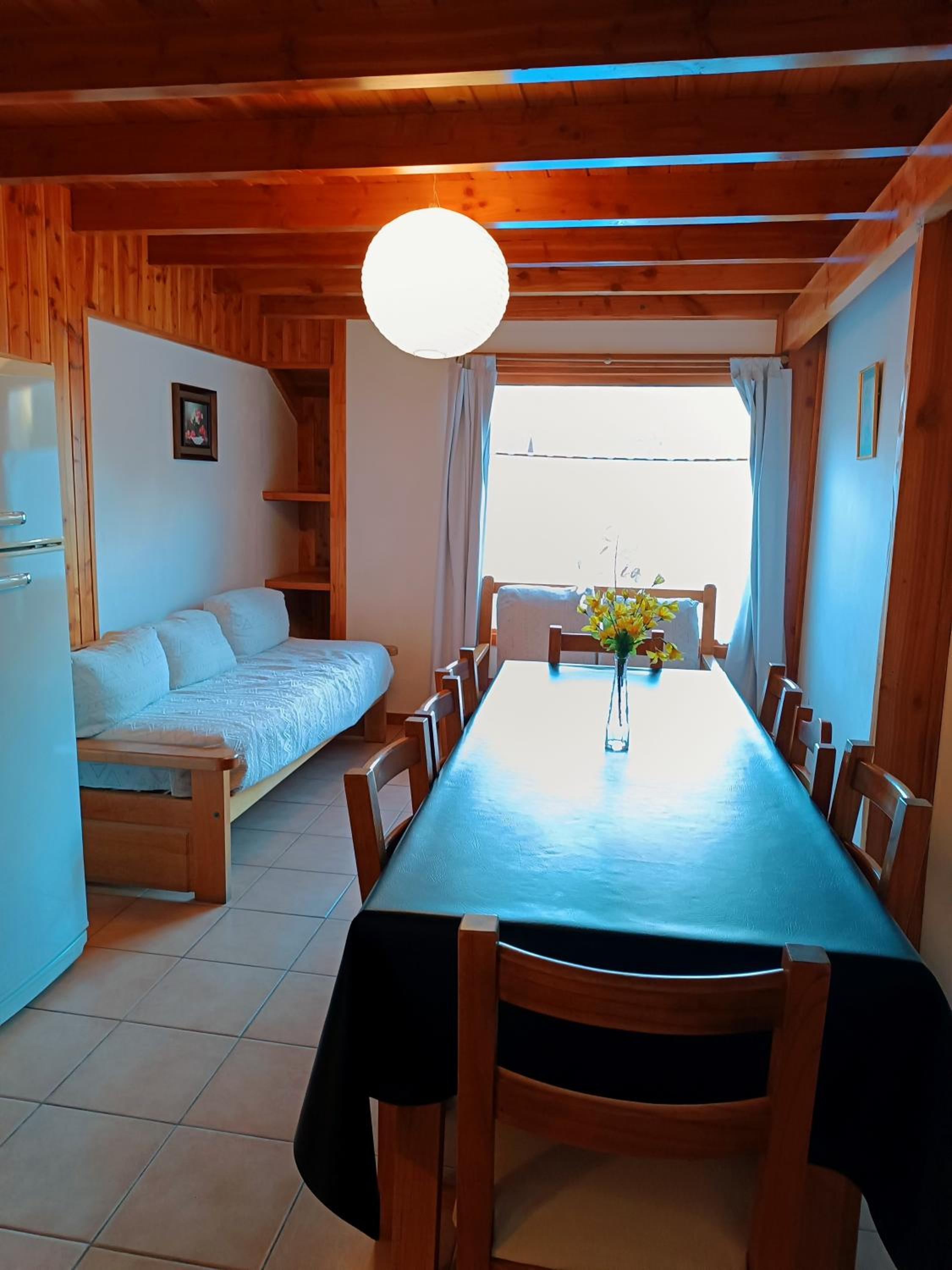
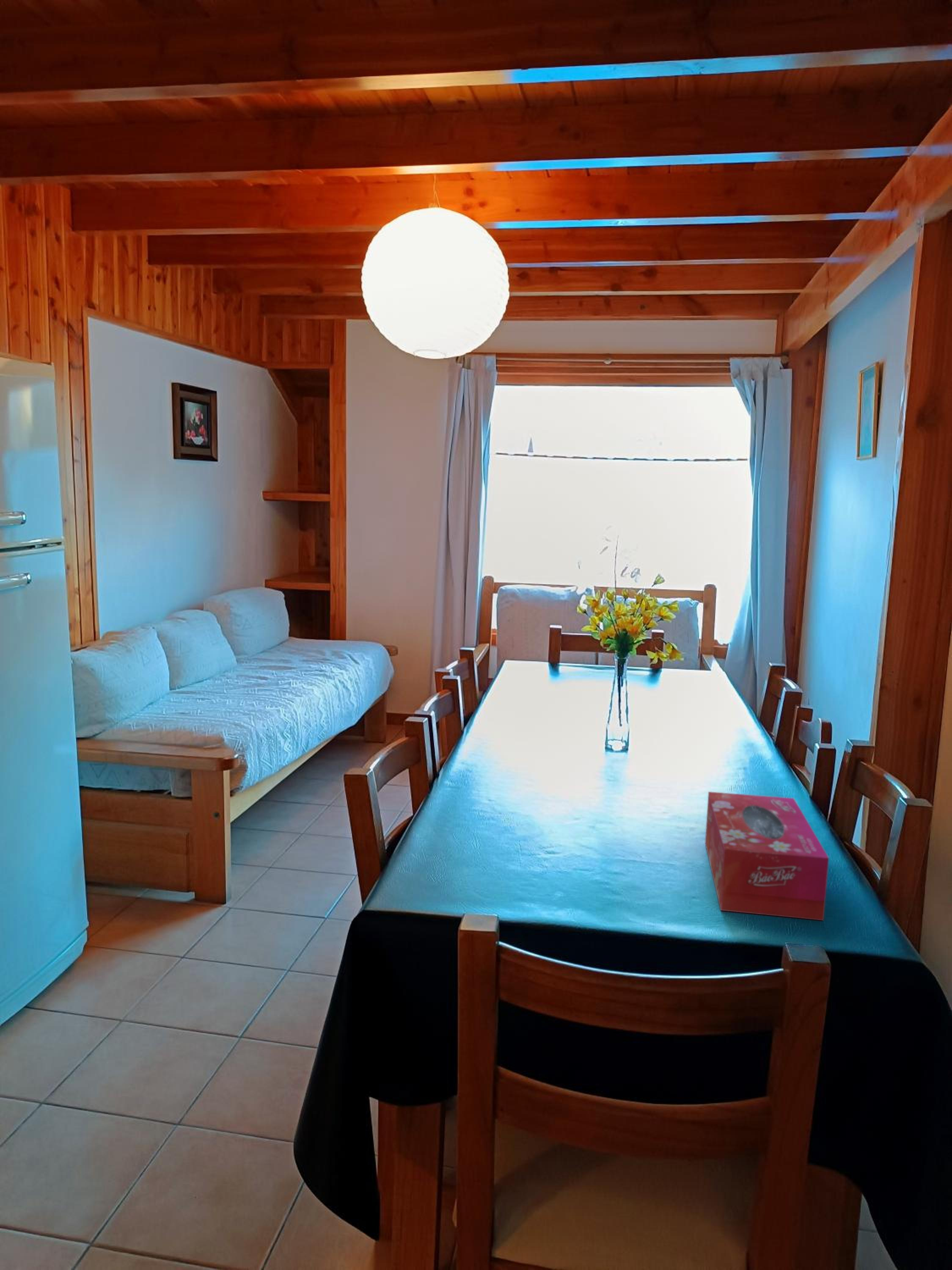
+ tissue box [704,791,829,921]
